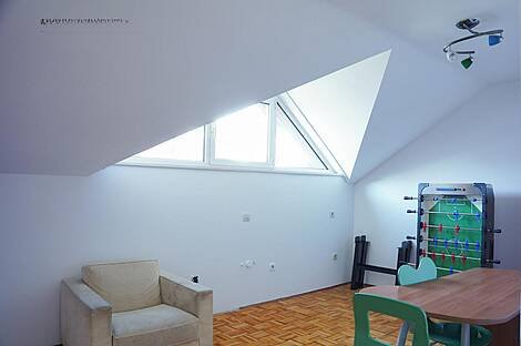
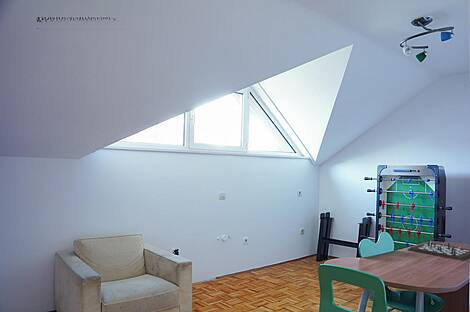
+ chess set [407,240,470,262]
